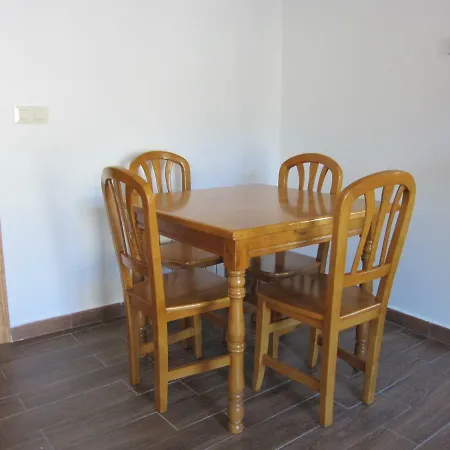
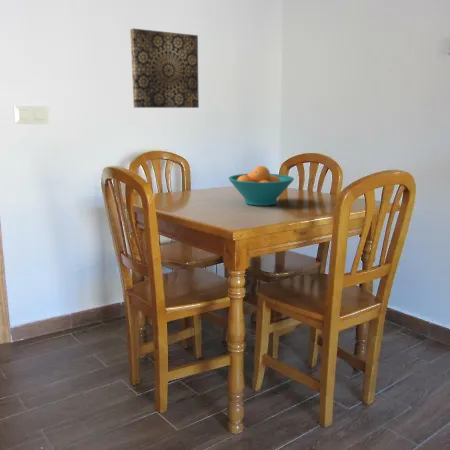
+ fruit bowl [227,165,295,207]
+ wall art [129,28,200,109]
